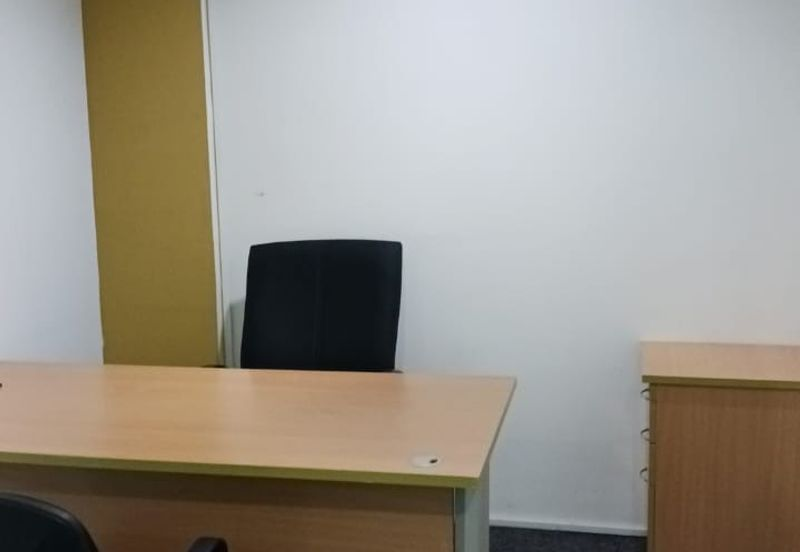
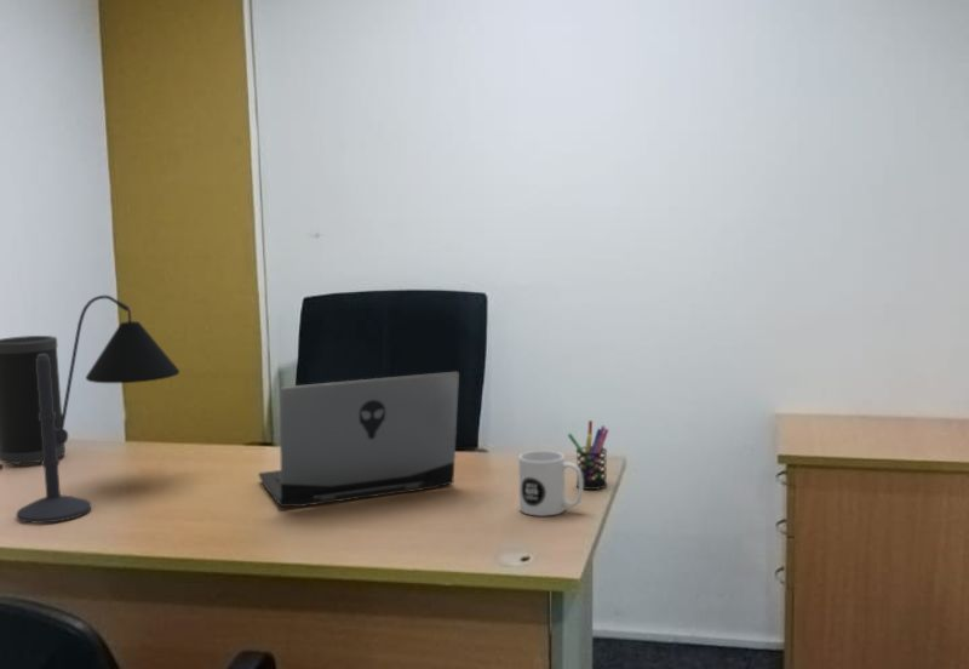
+ laptop [258,371,460,508]
+ mug [517,450,584,518]
+ desk lamp [16,295,180,524]
+ speaker [0,334,67,467]
+ pen holder [567,419,609,491]
